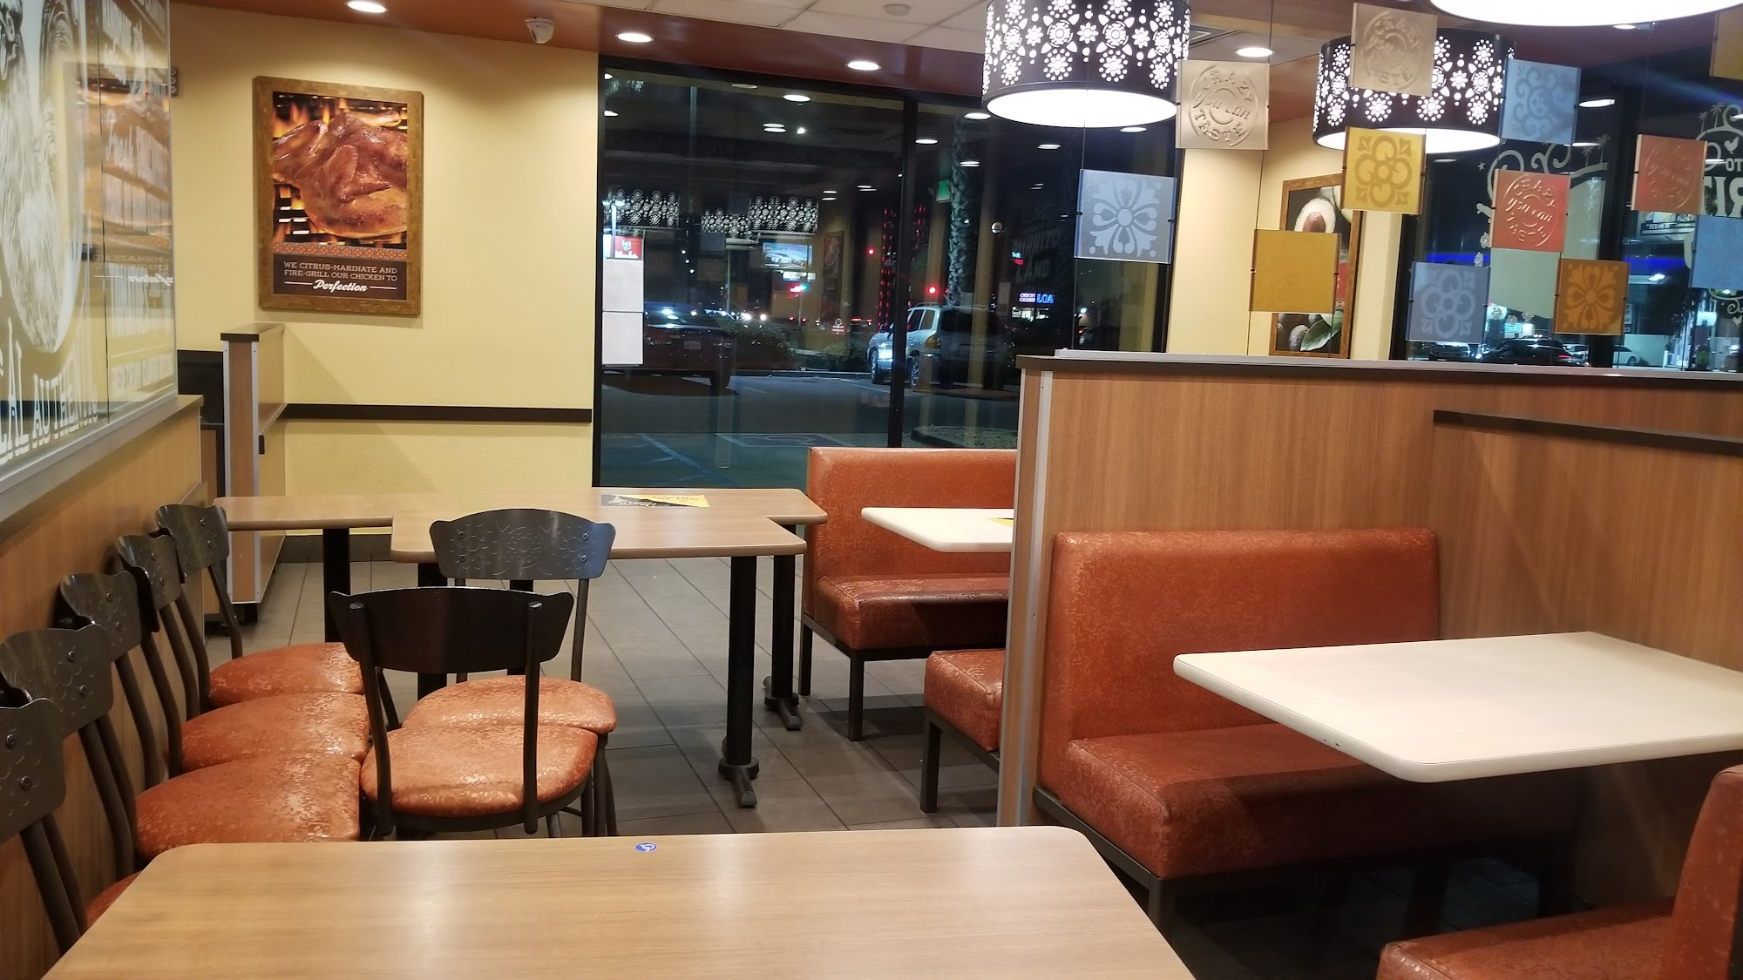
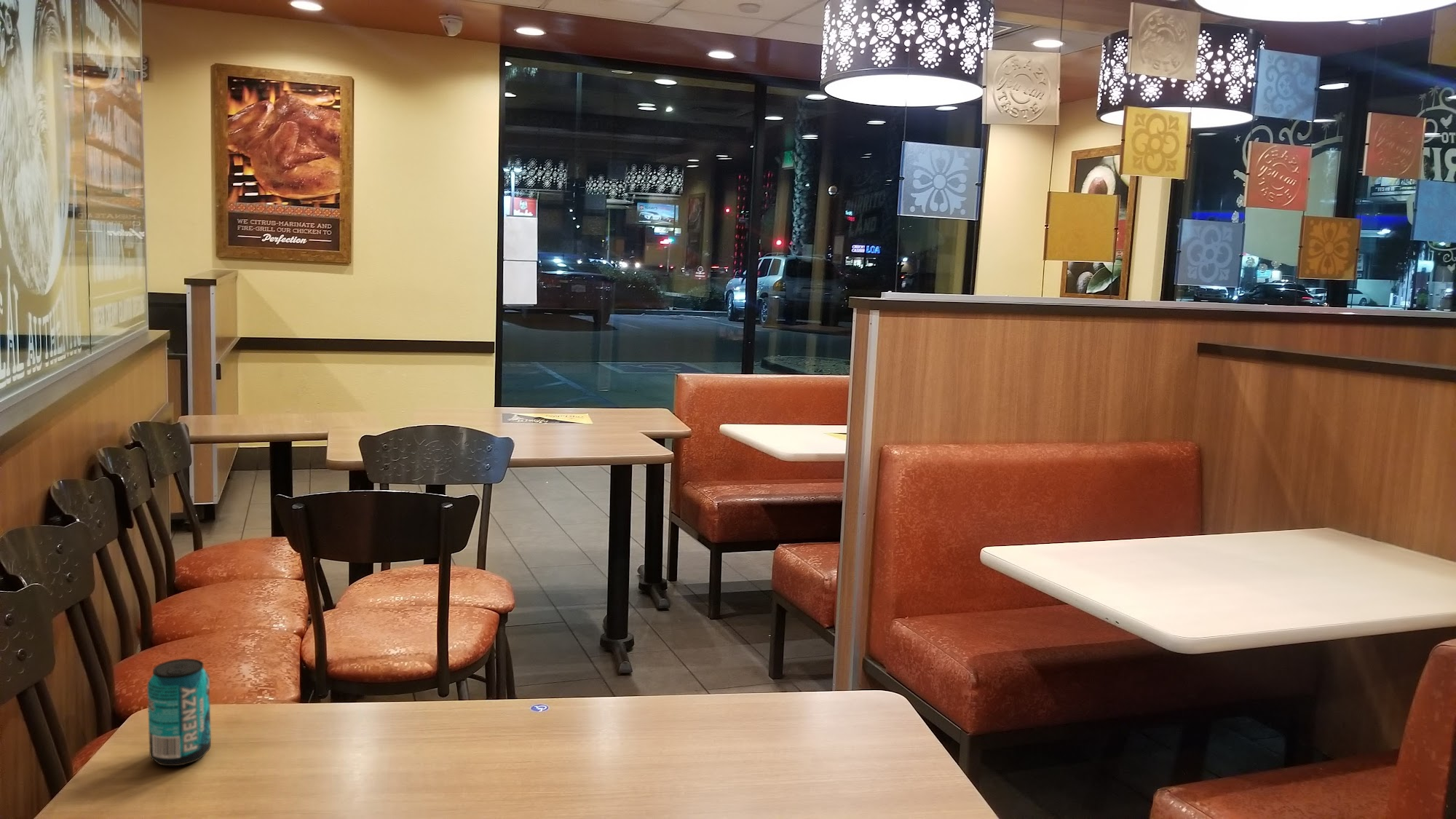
+ beverage can [146,658,212,767]
